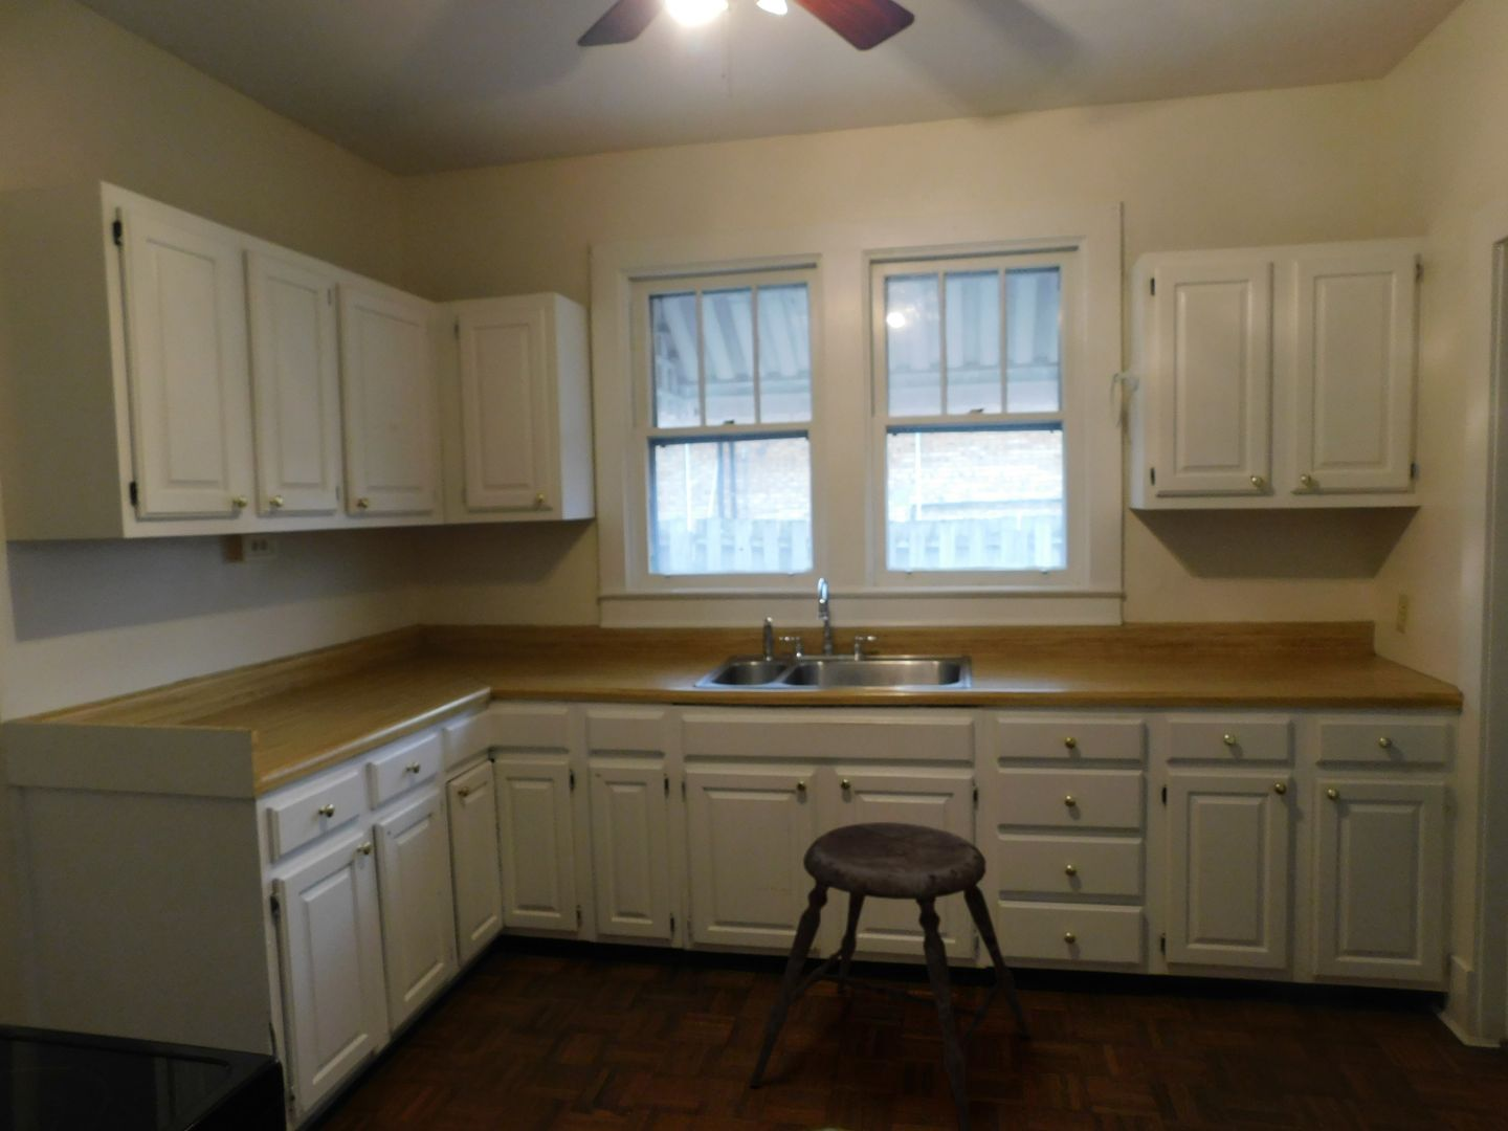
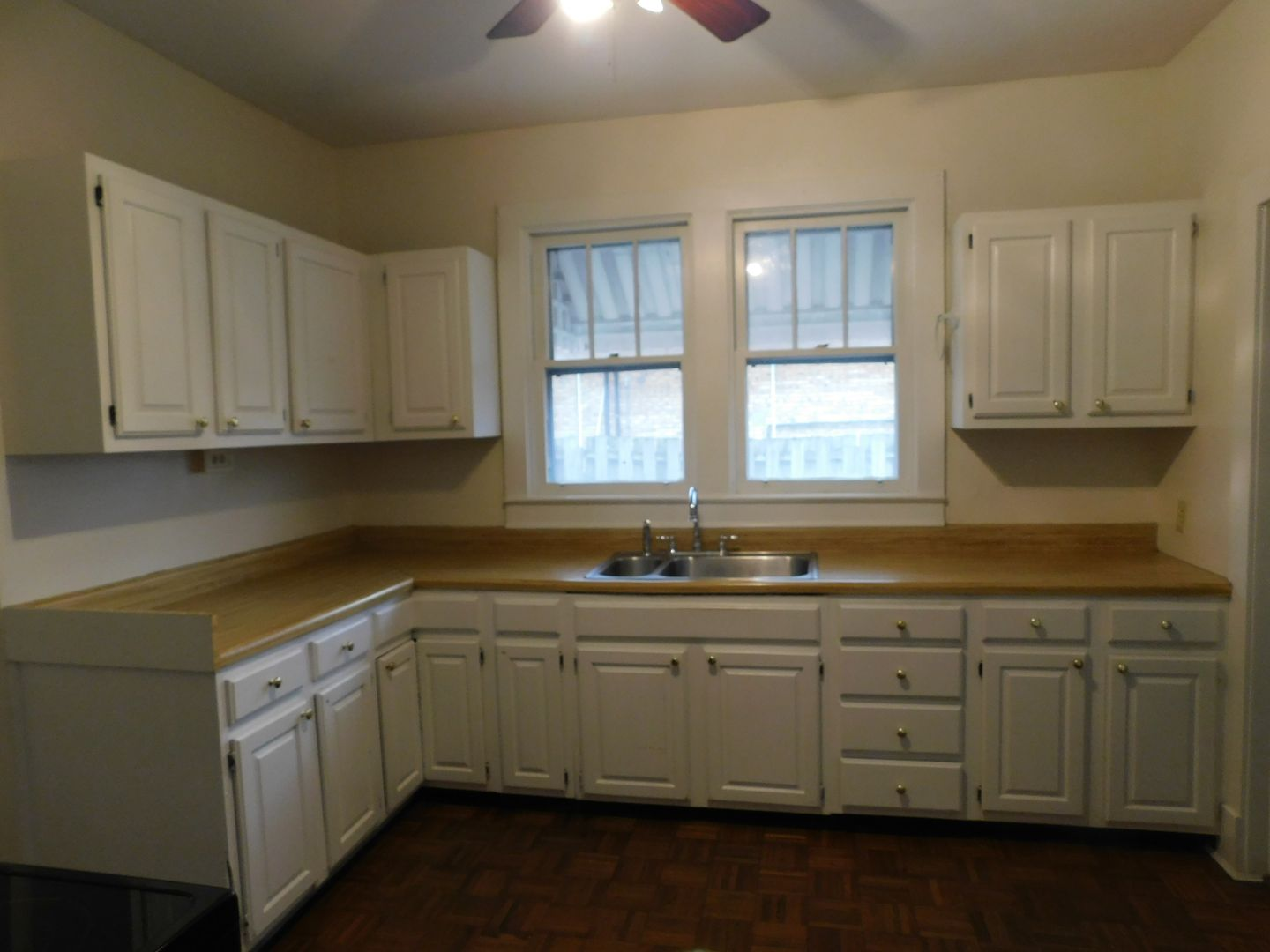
- stool [749,821,1032,1131]
